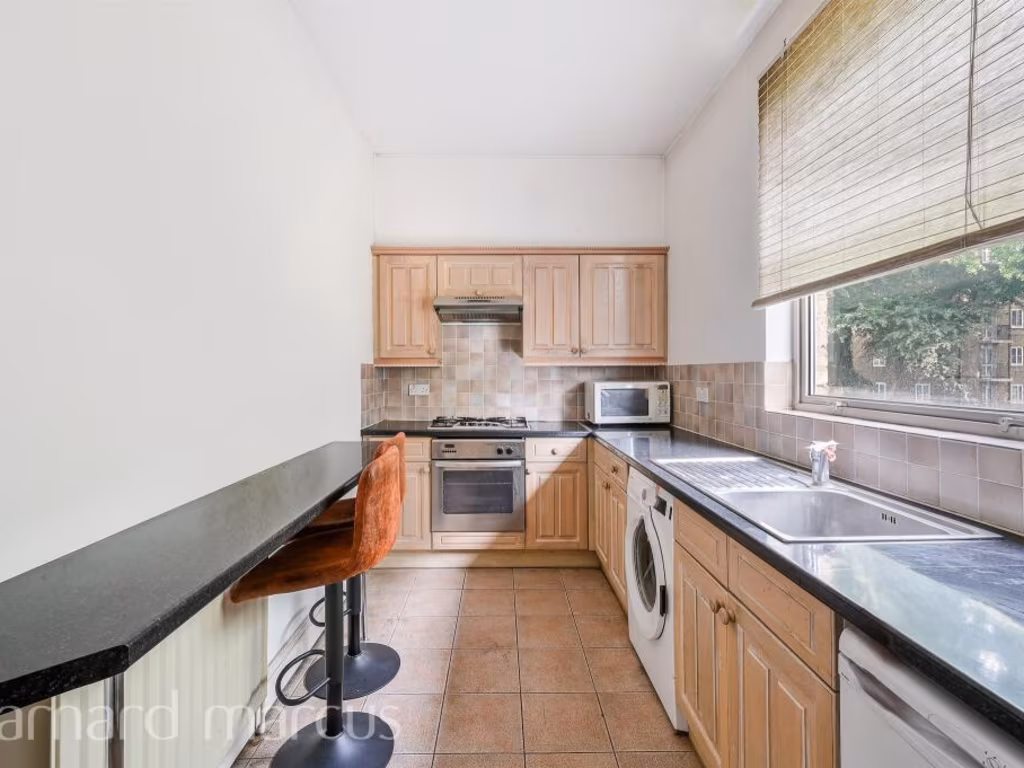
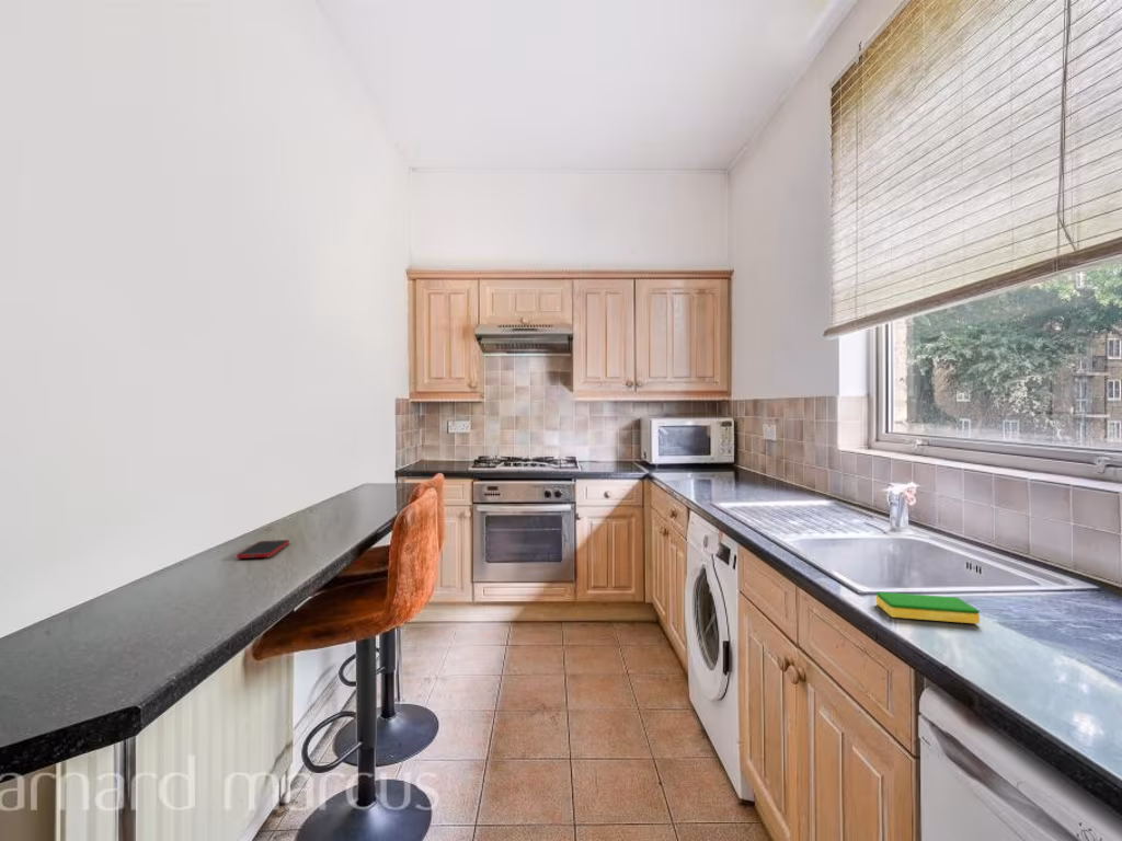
+ cell phone [236,539,290,560]
+ dish sponge [875,591,981,625]
